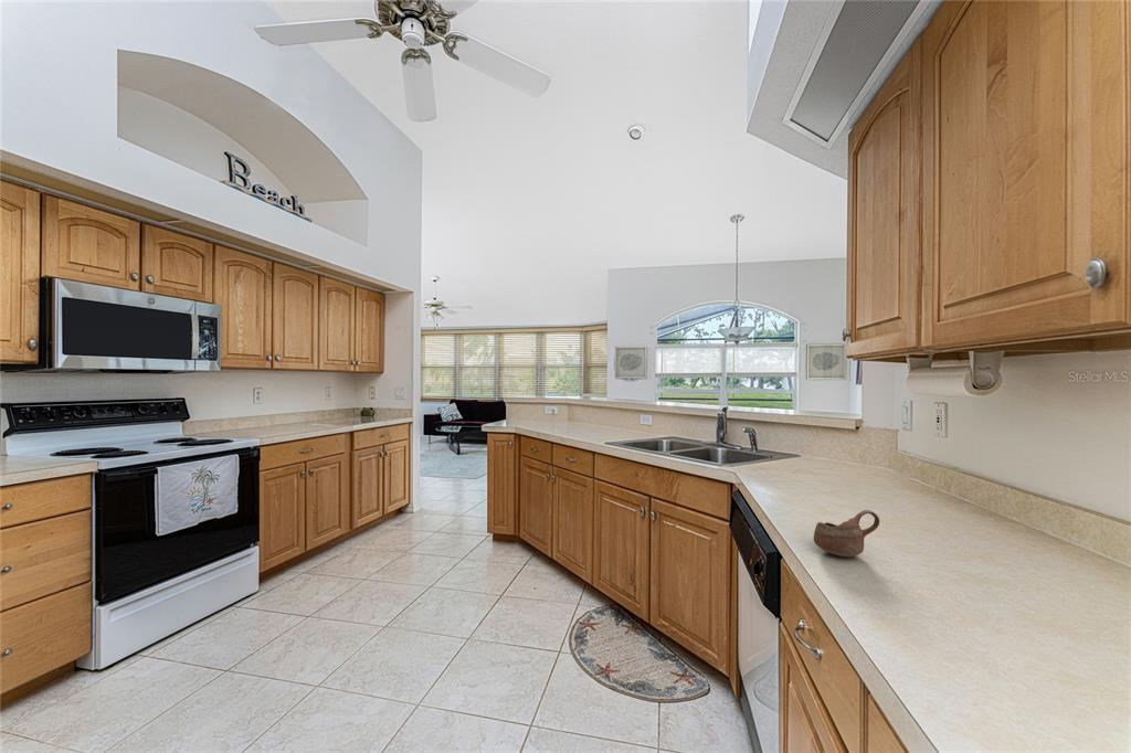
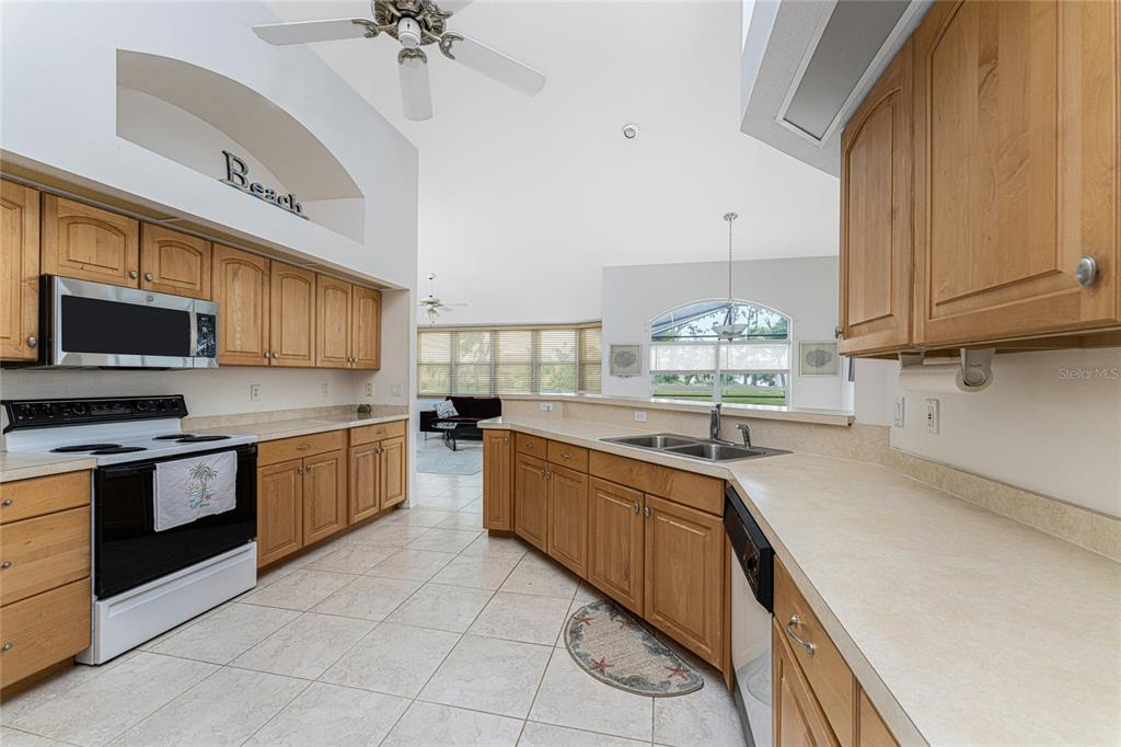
- cup [813,509,880,558]
